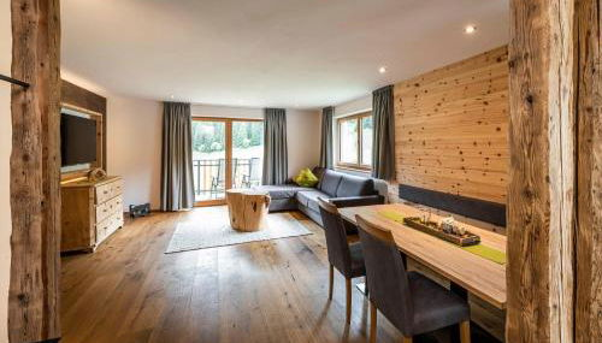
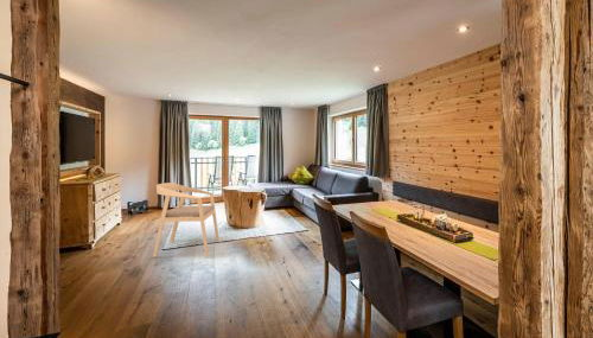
+ armchair [152,181,221,259]
